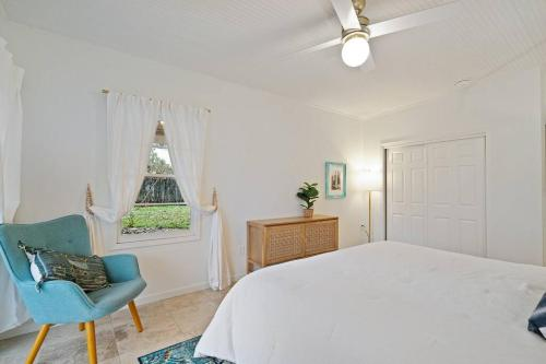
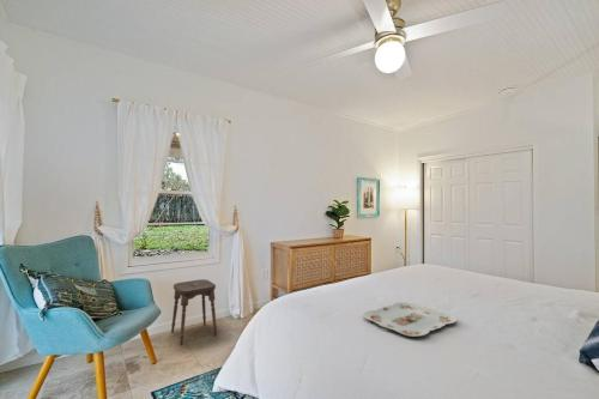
+ serving tray [363,301,458,338]
+ stool [170,278,218,346]
